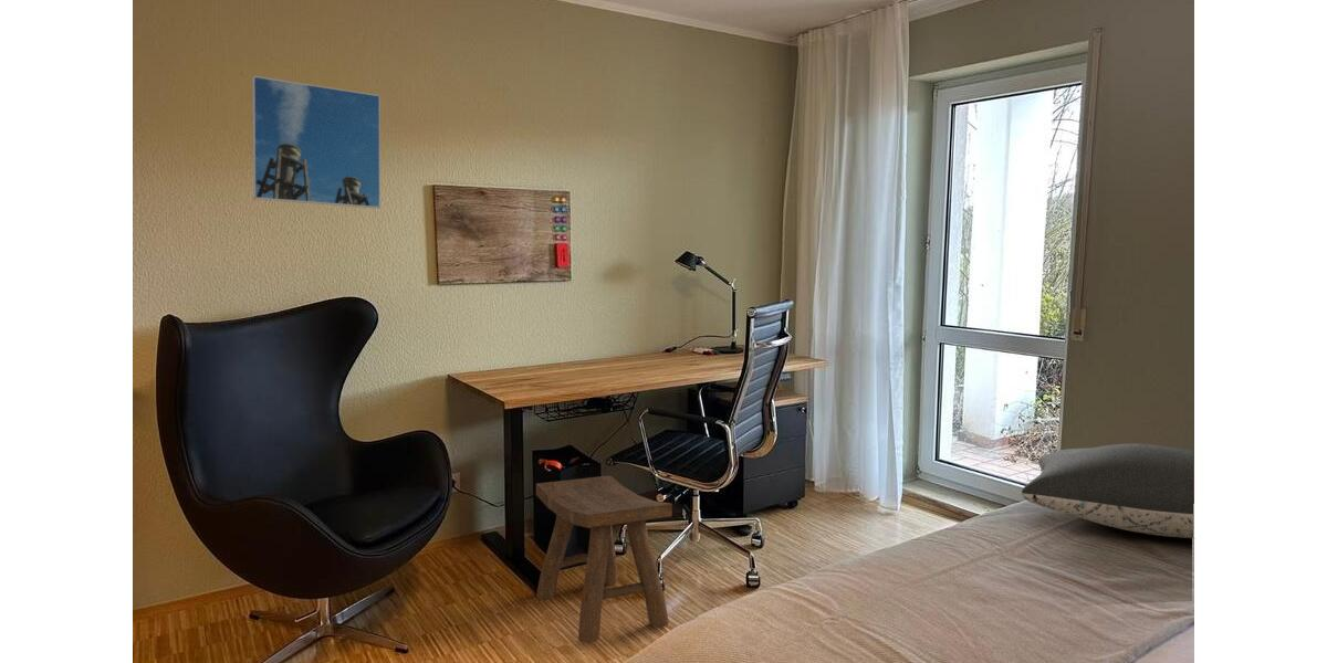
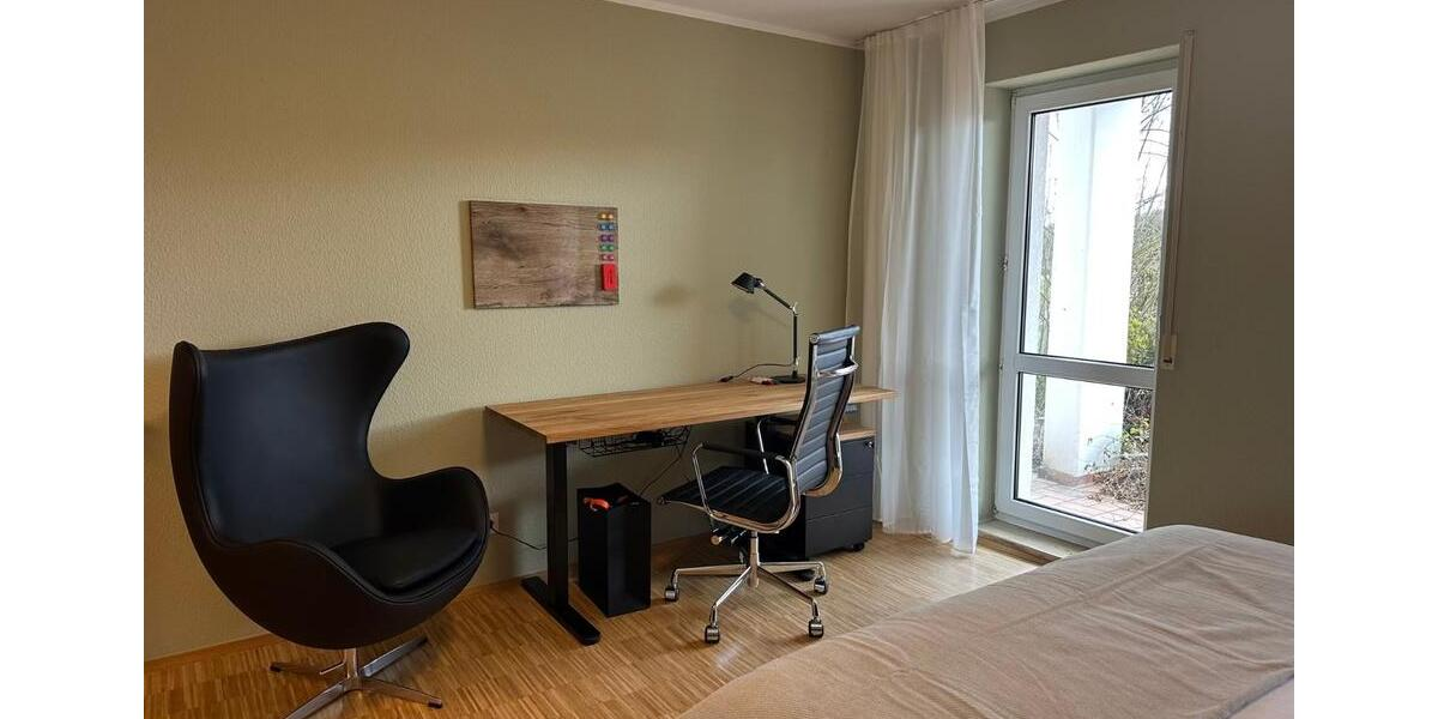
- stool [535,474,673,644]
- pillow [1021,443,1194,539]
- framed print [251,75,382,210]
